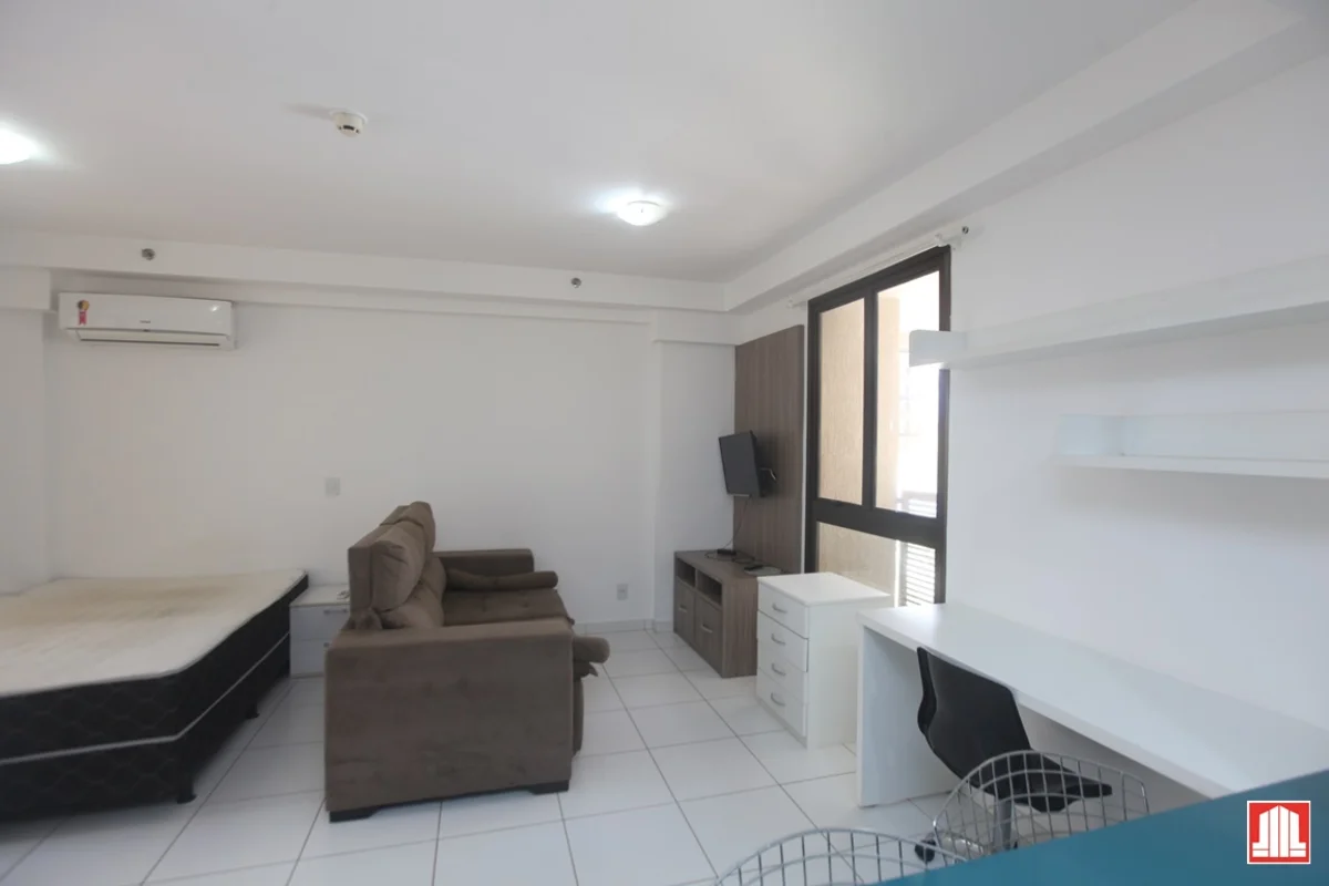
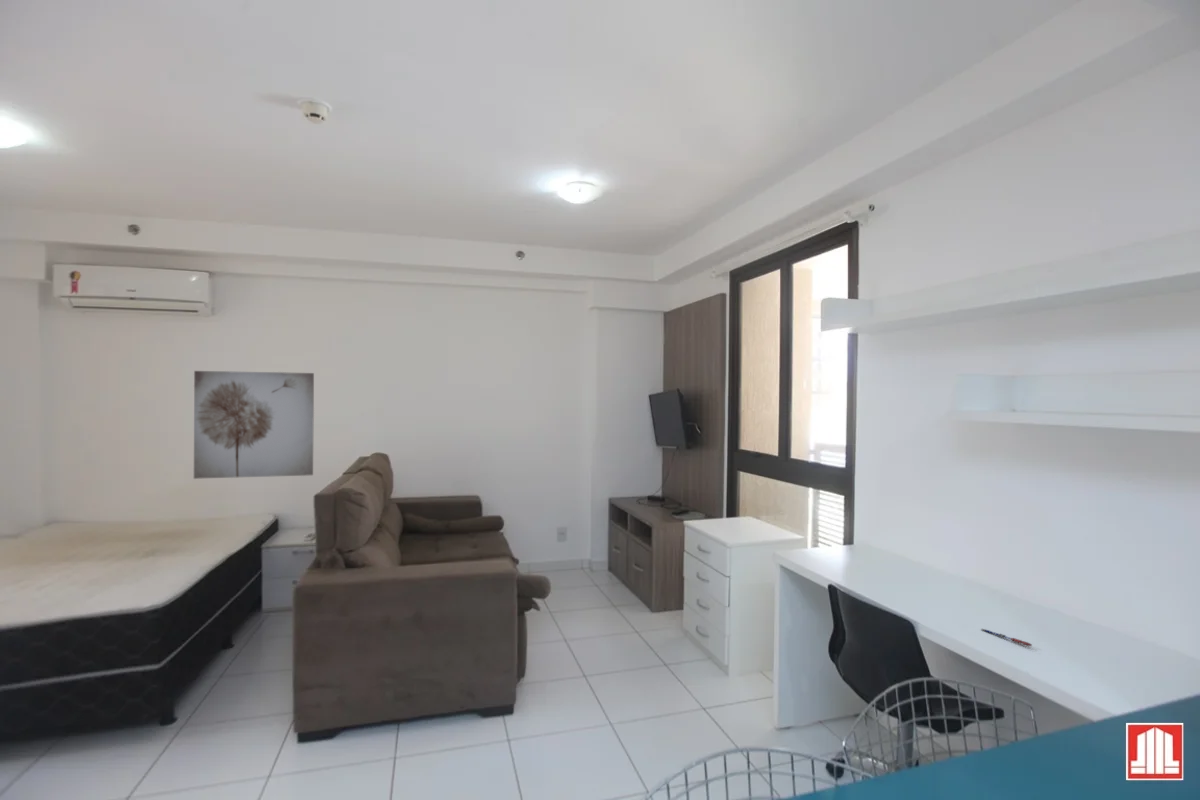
+ pen [980,628,1033,647]
+ wall art [193,370,315,480]
